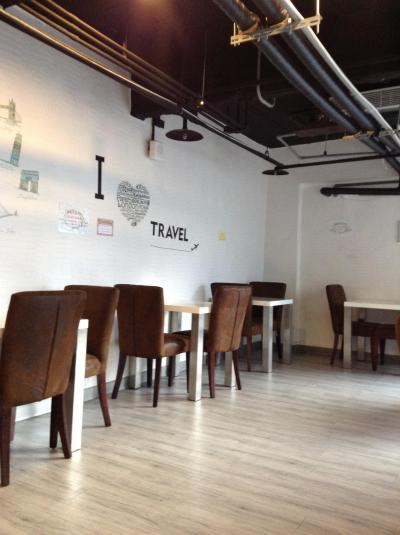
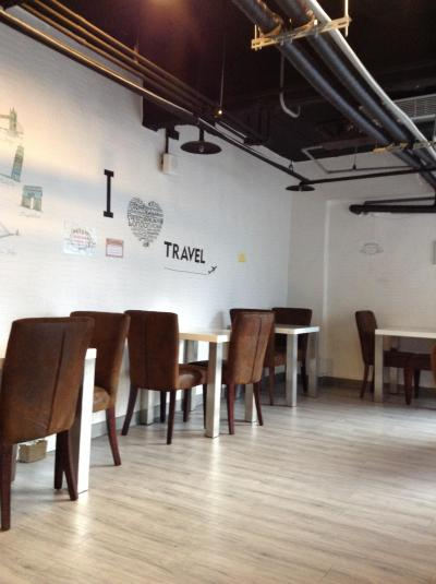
+ basket [17,438,49,464]
